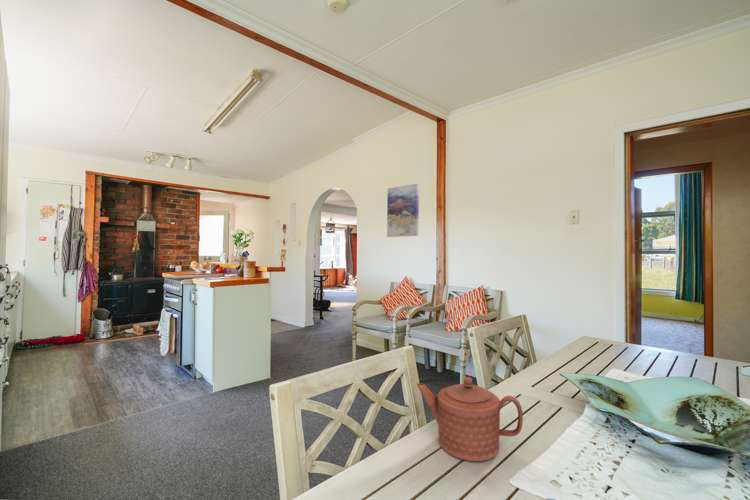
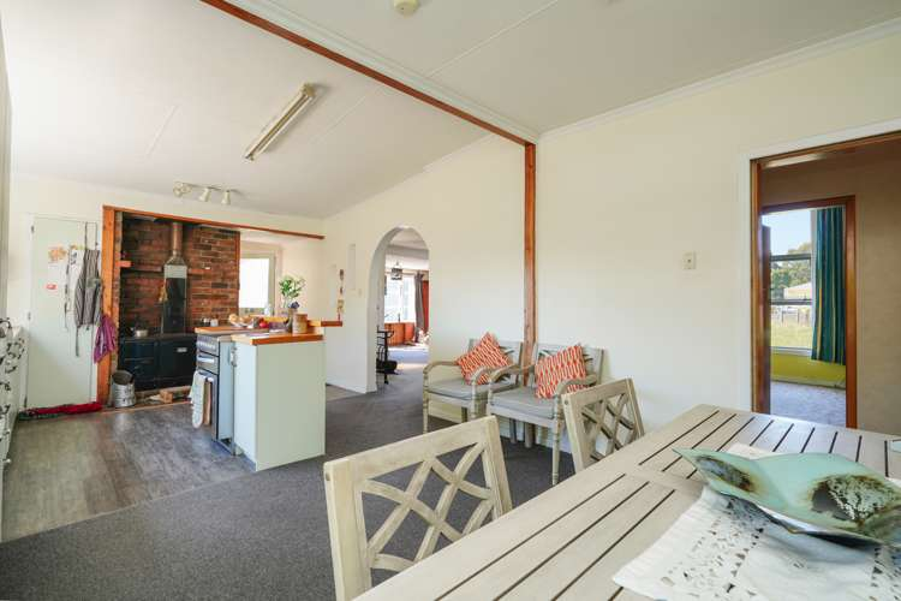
- teapot [416,376,524,462]
- wall art [386,183,420,238]
